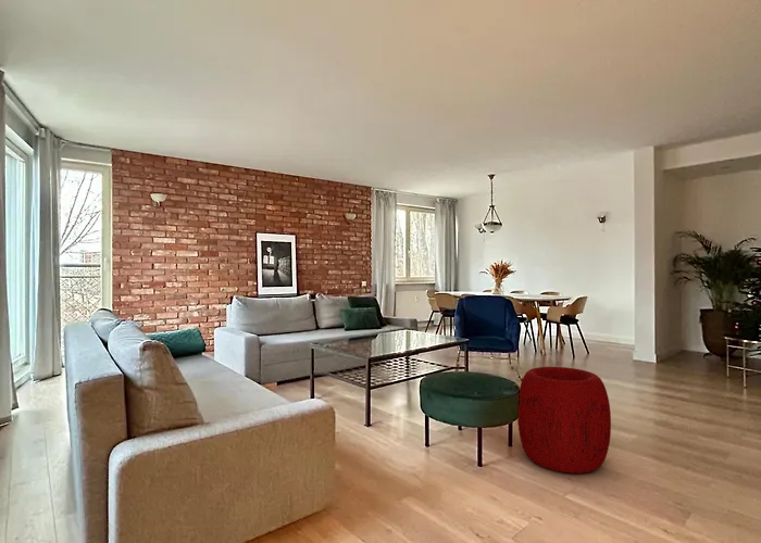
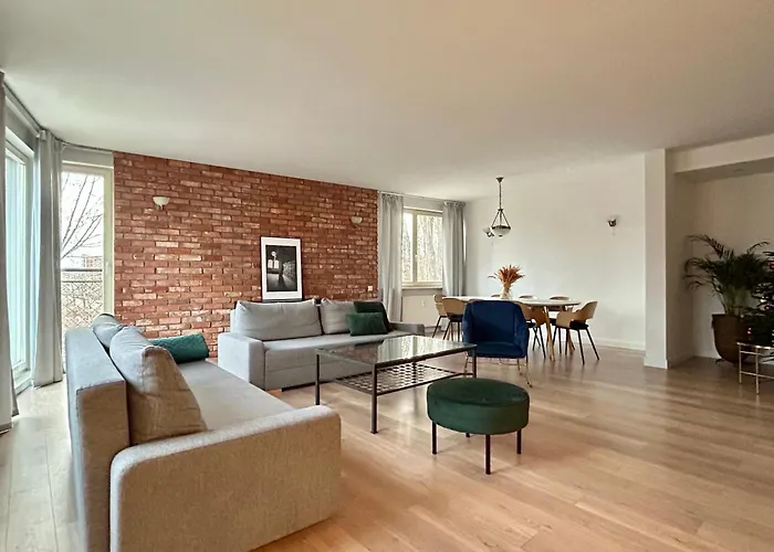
- pouf [516,366,612,475]
